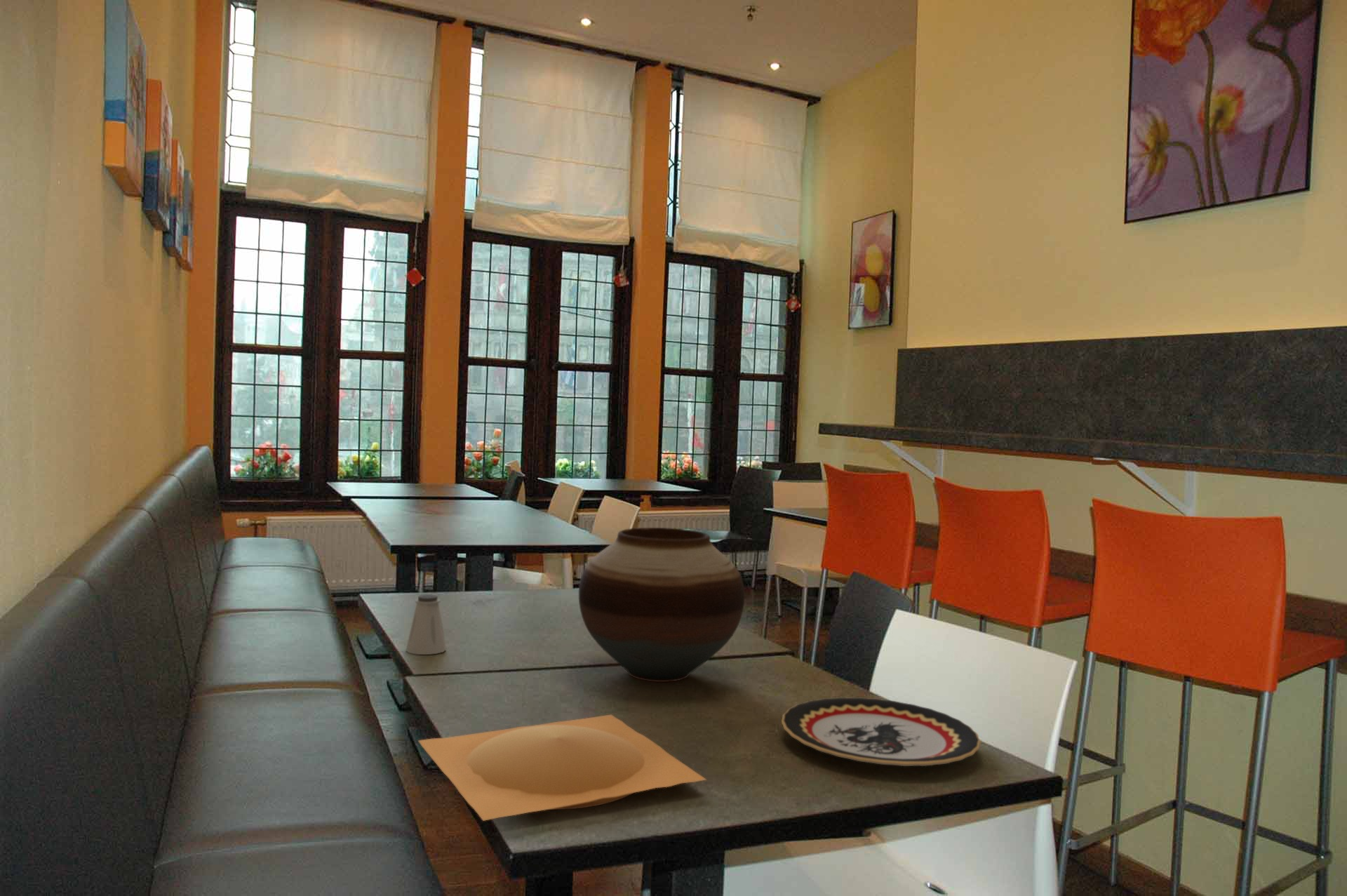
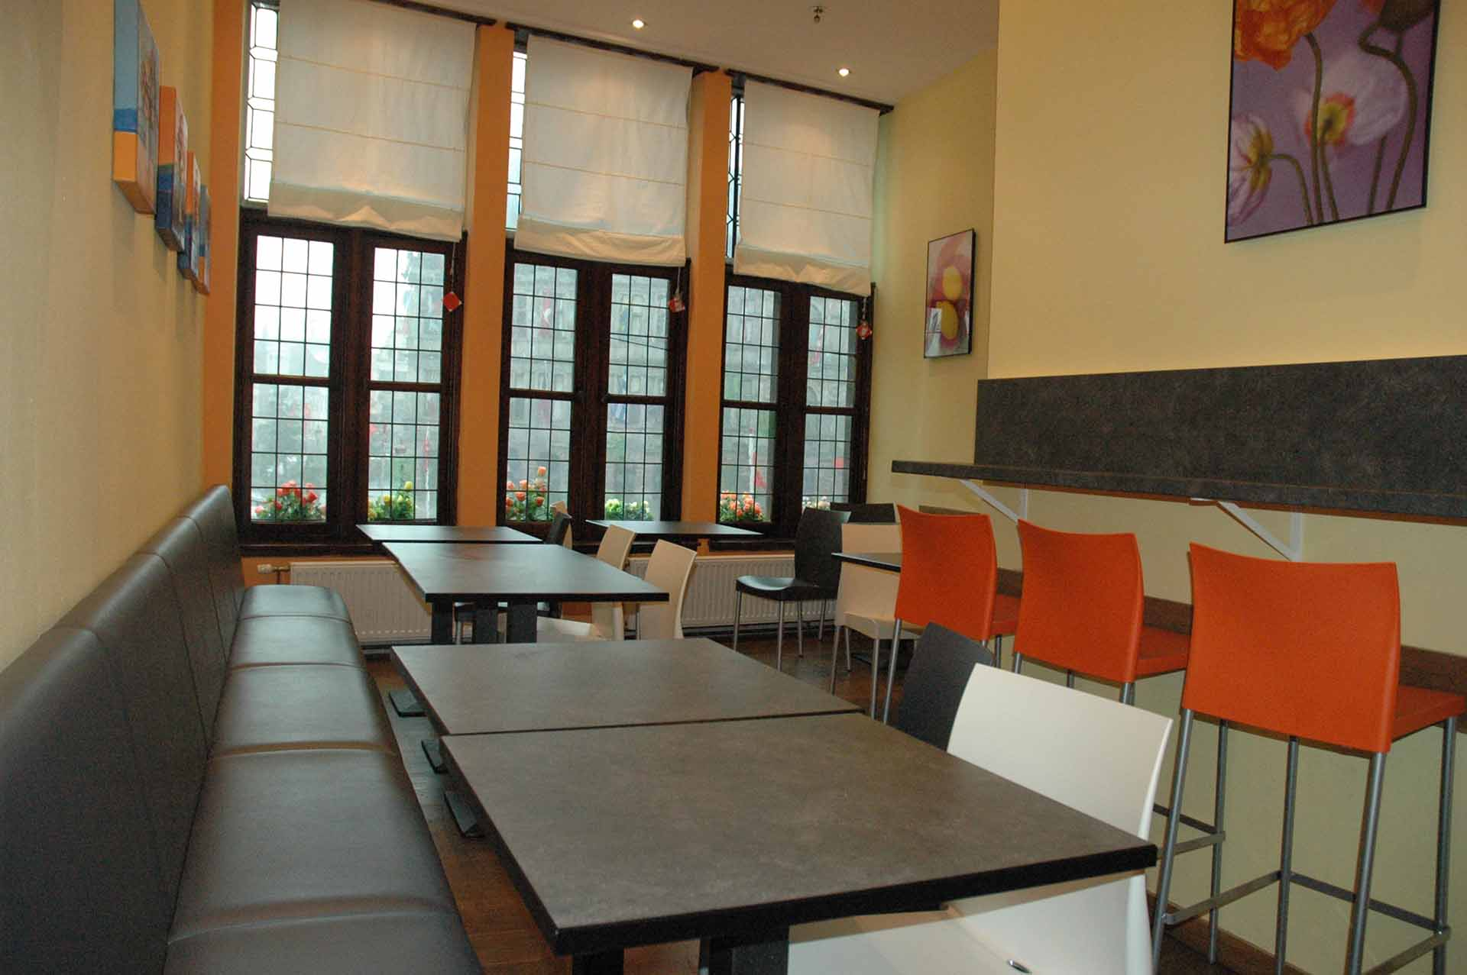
- plate [781,697,981,767]
- plate [417,714,707,822]
- vase [578,527,745,683]
- saltshaker [406,594,447,655]
